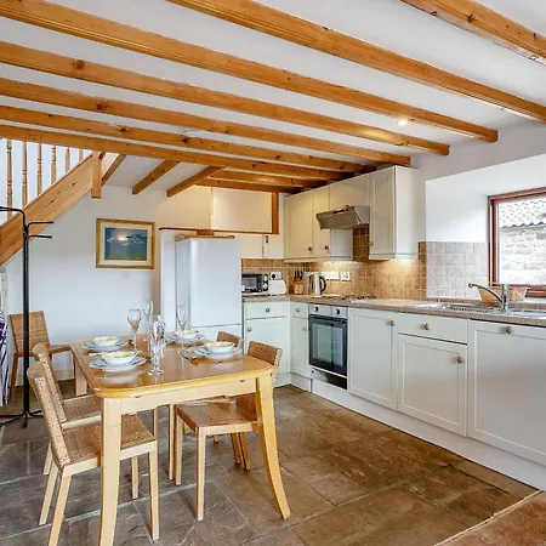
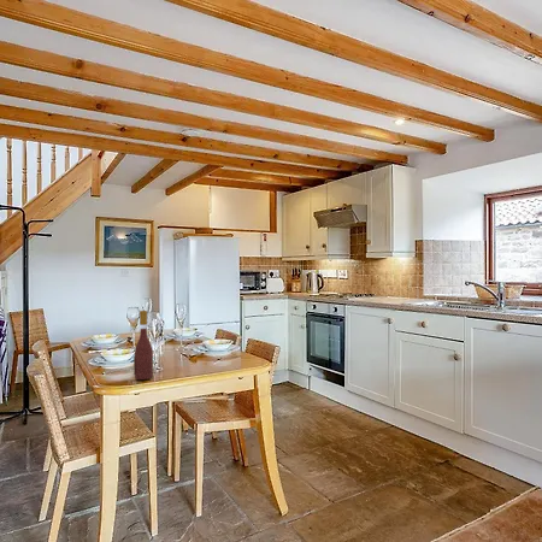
+ wine bottle [132,310,154,381]
